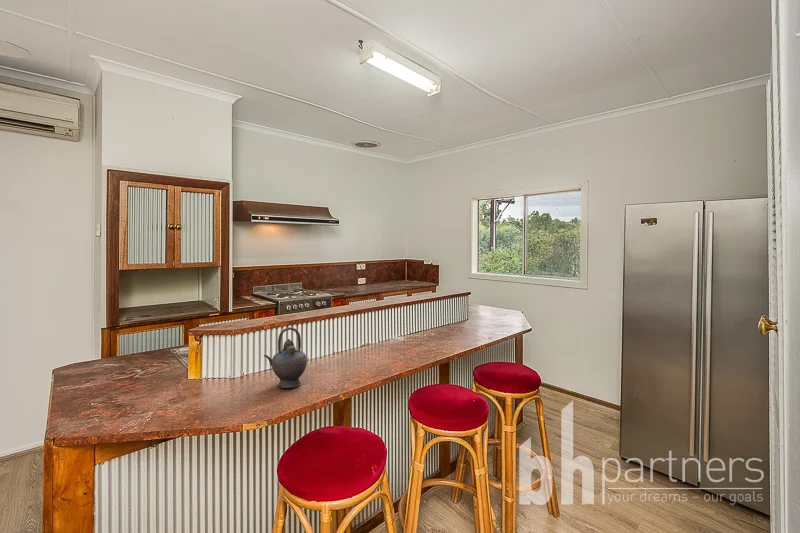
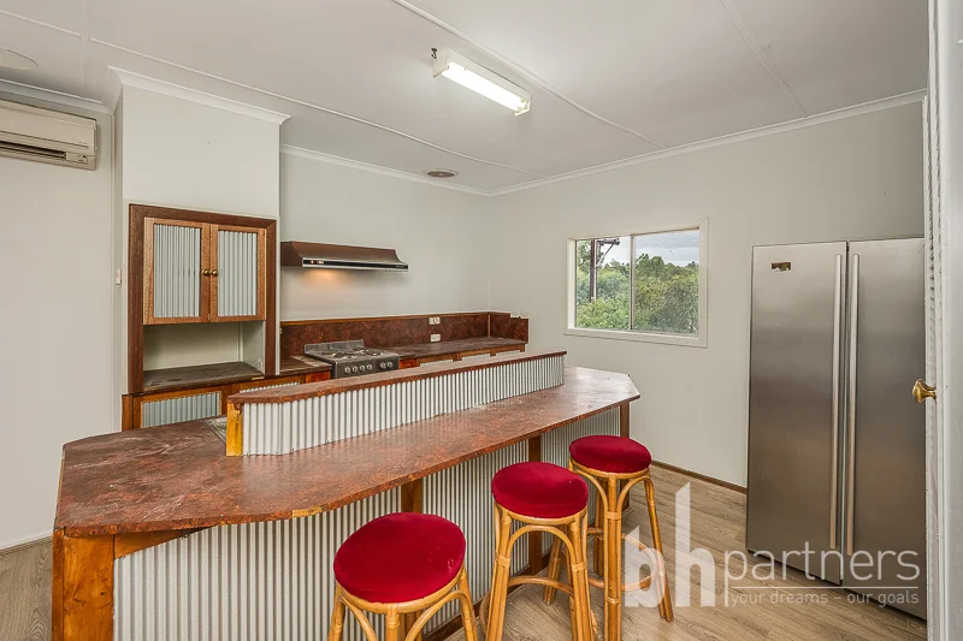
- teapot [263,326,308,389]
